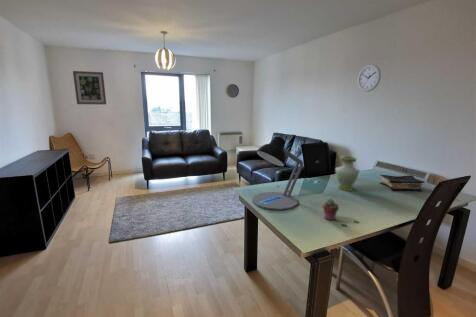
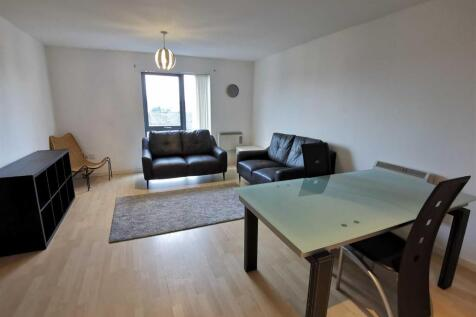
- potted succulent [322,198,340,222]
- vase [334,155,361,192]
- desk lamp [251,135,304,211]
- wall art [72,70,107,105]
- book [379,174,426,192]
- wall clock [357,63,382,93]
